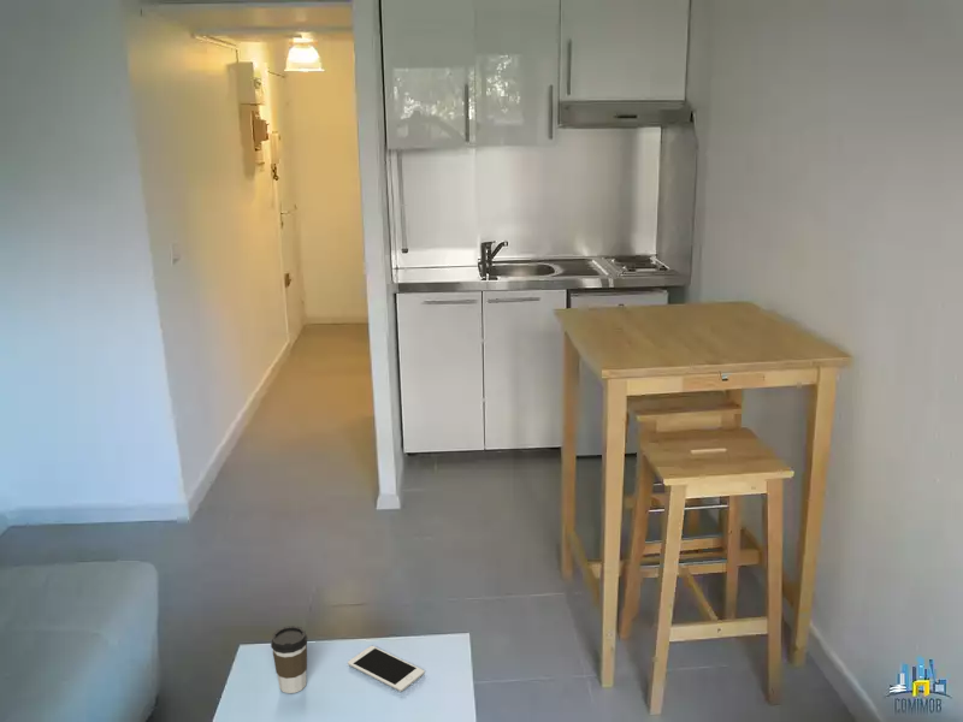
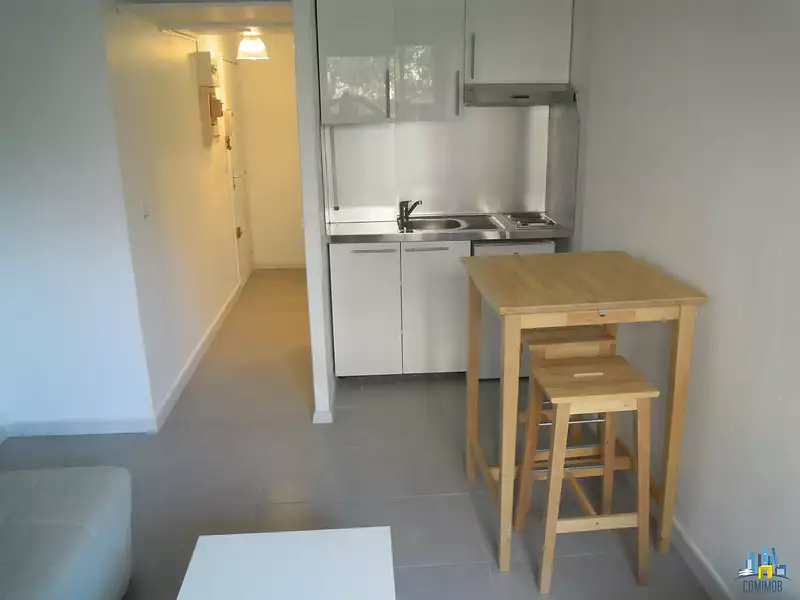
- coffee cup [270,625,308,694]
- cell phone [347,645,425,692]
